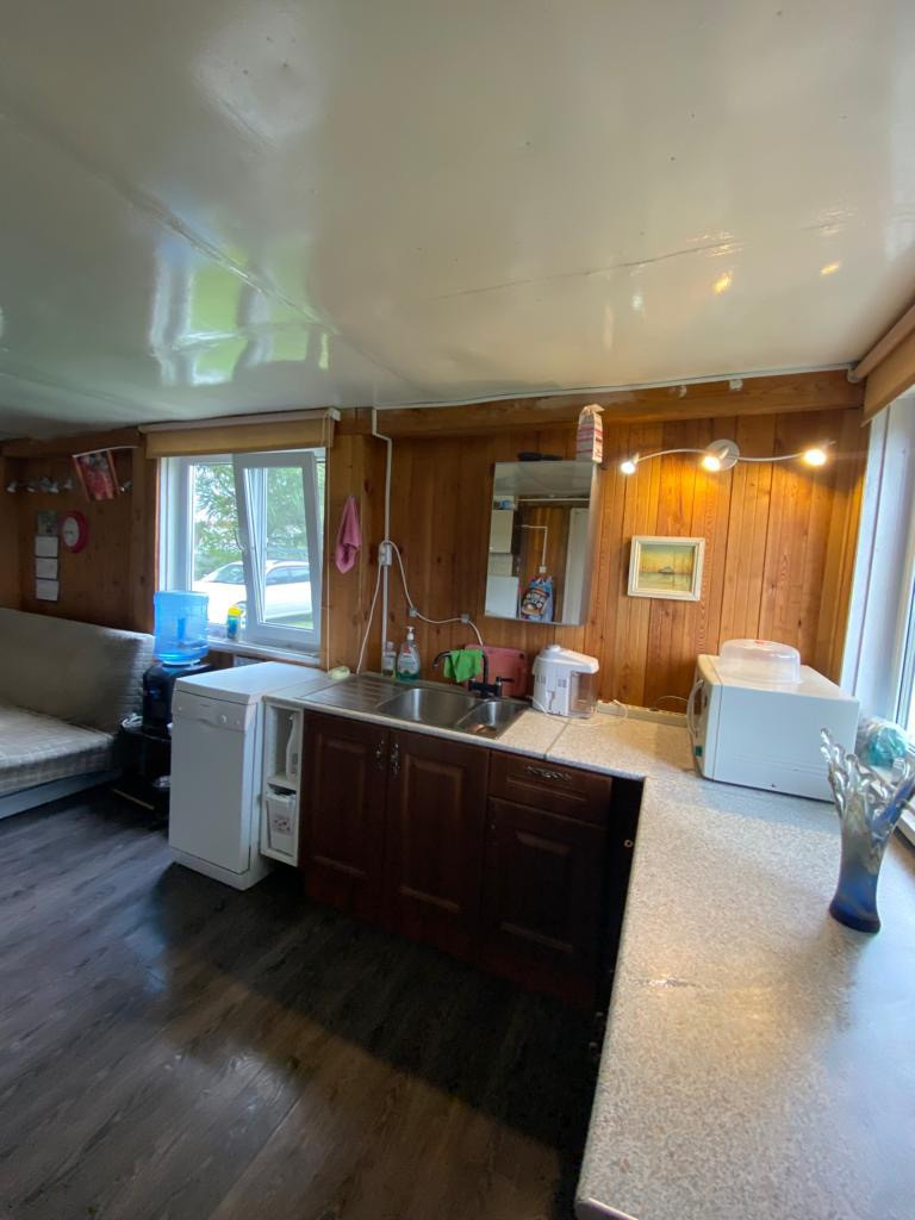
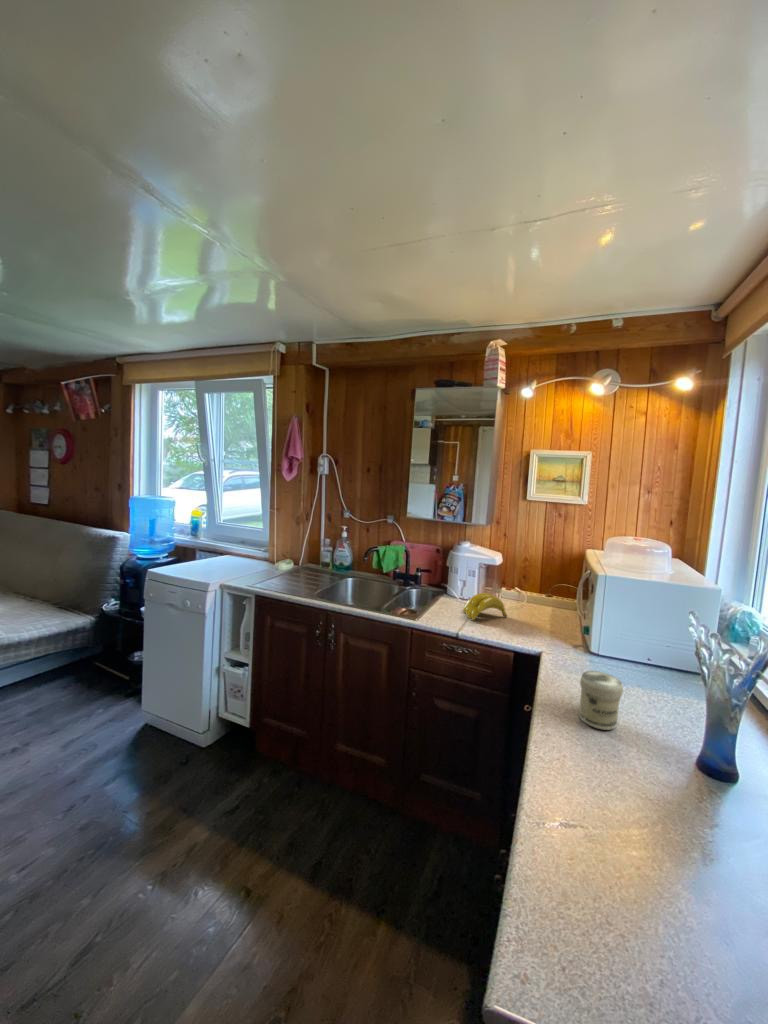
+ jar [578,670,624,731]
+ banana [462,592,508,621]
